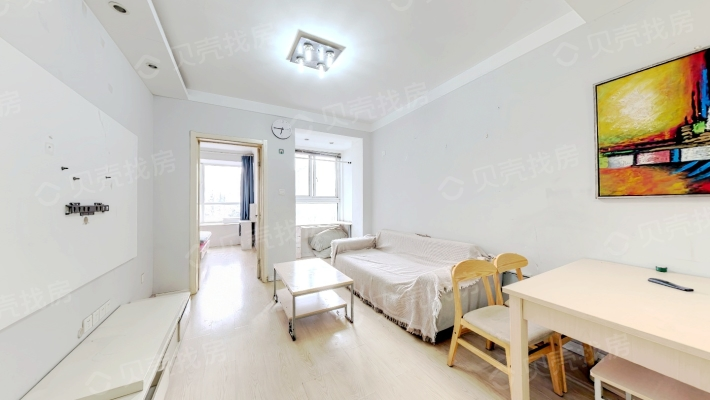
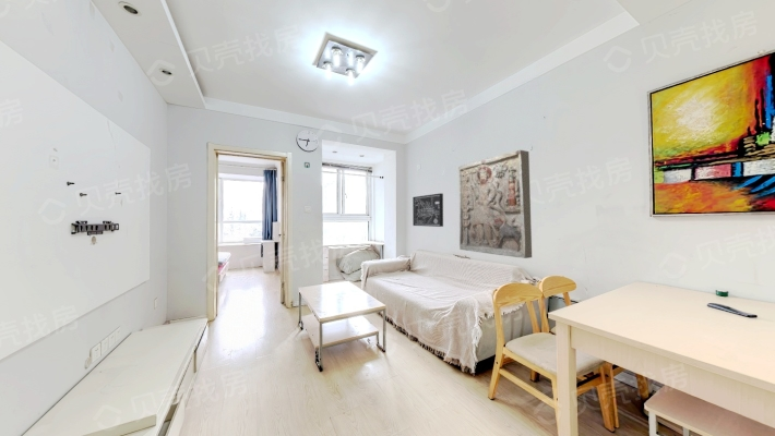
+ wall art [412,192,444,228]
+ stone relief [457,149,533,259]
